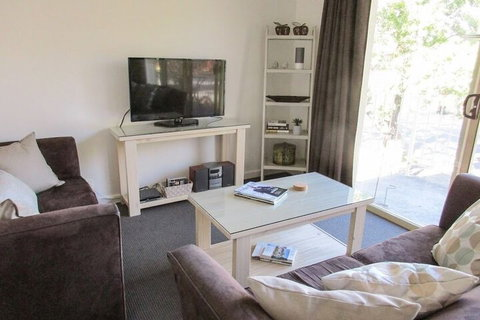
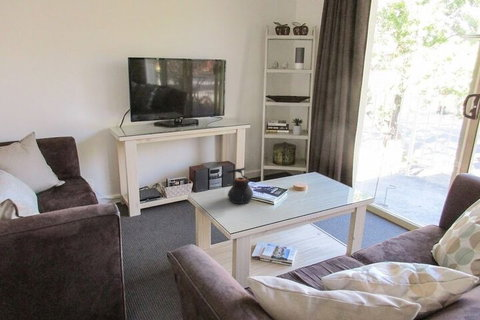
+ teapot [226,166,254,205]
